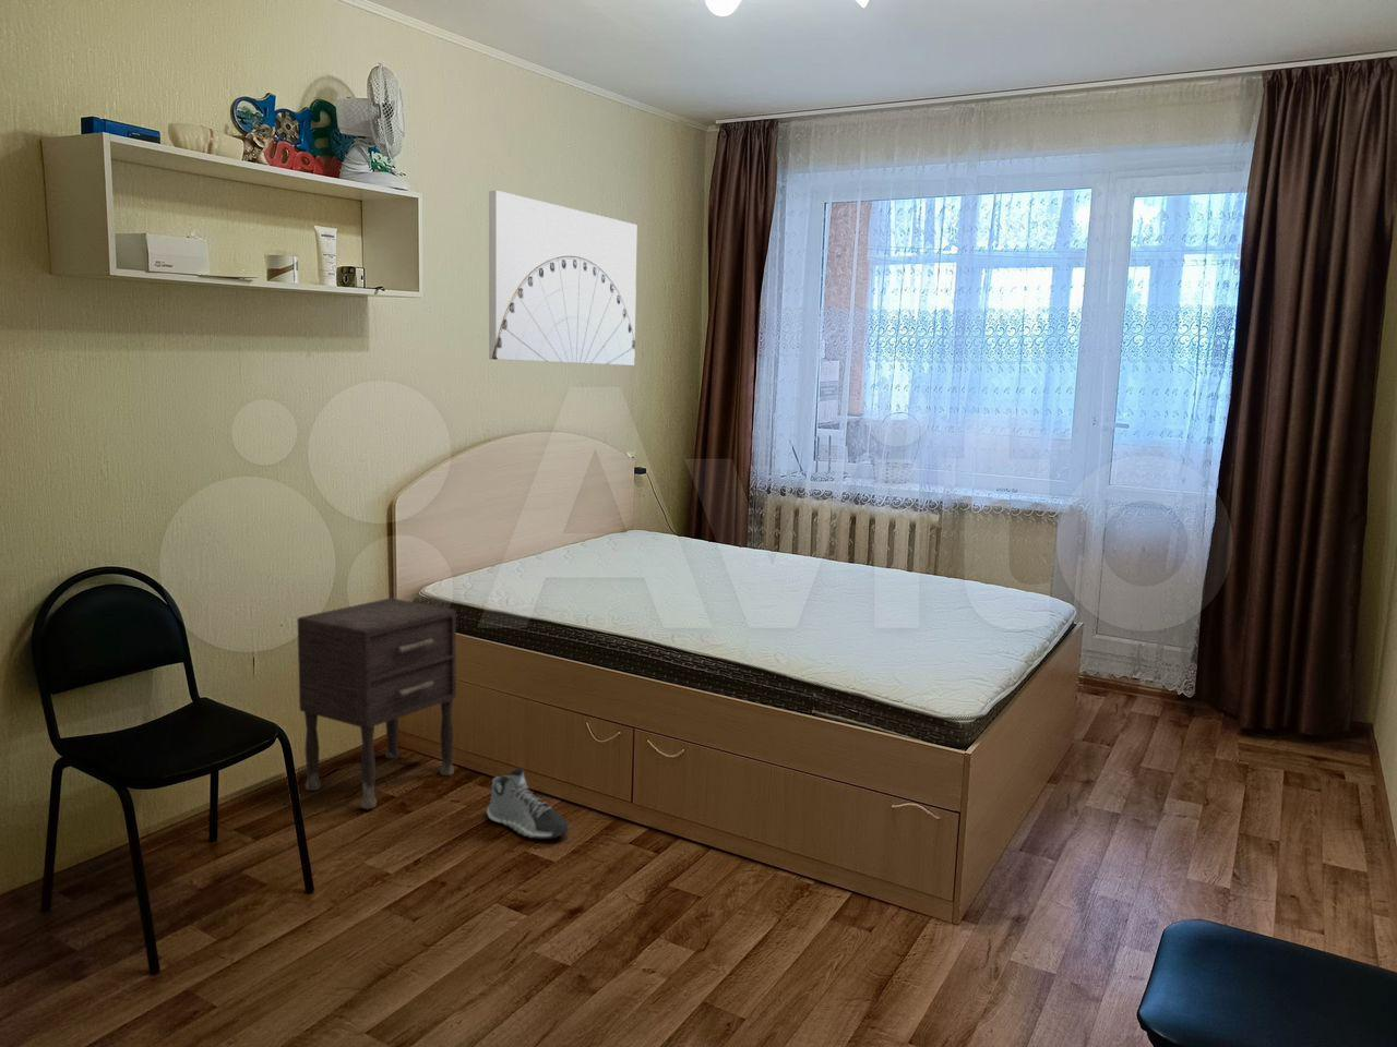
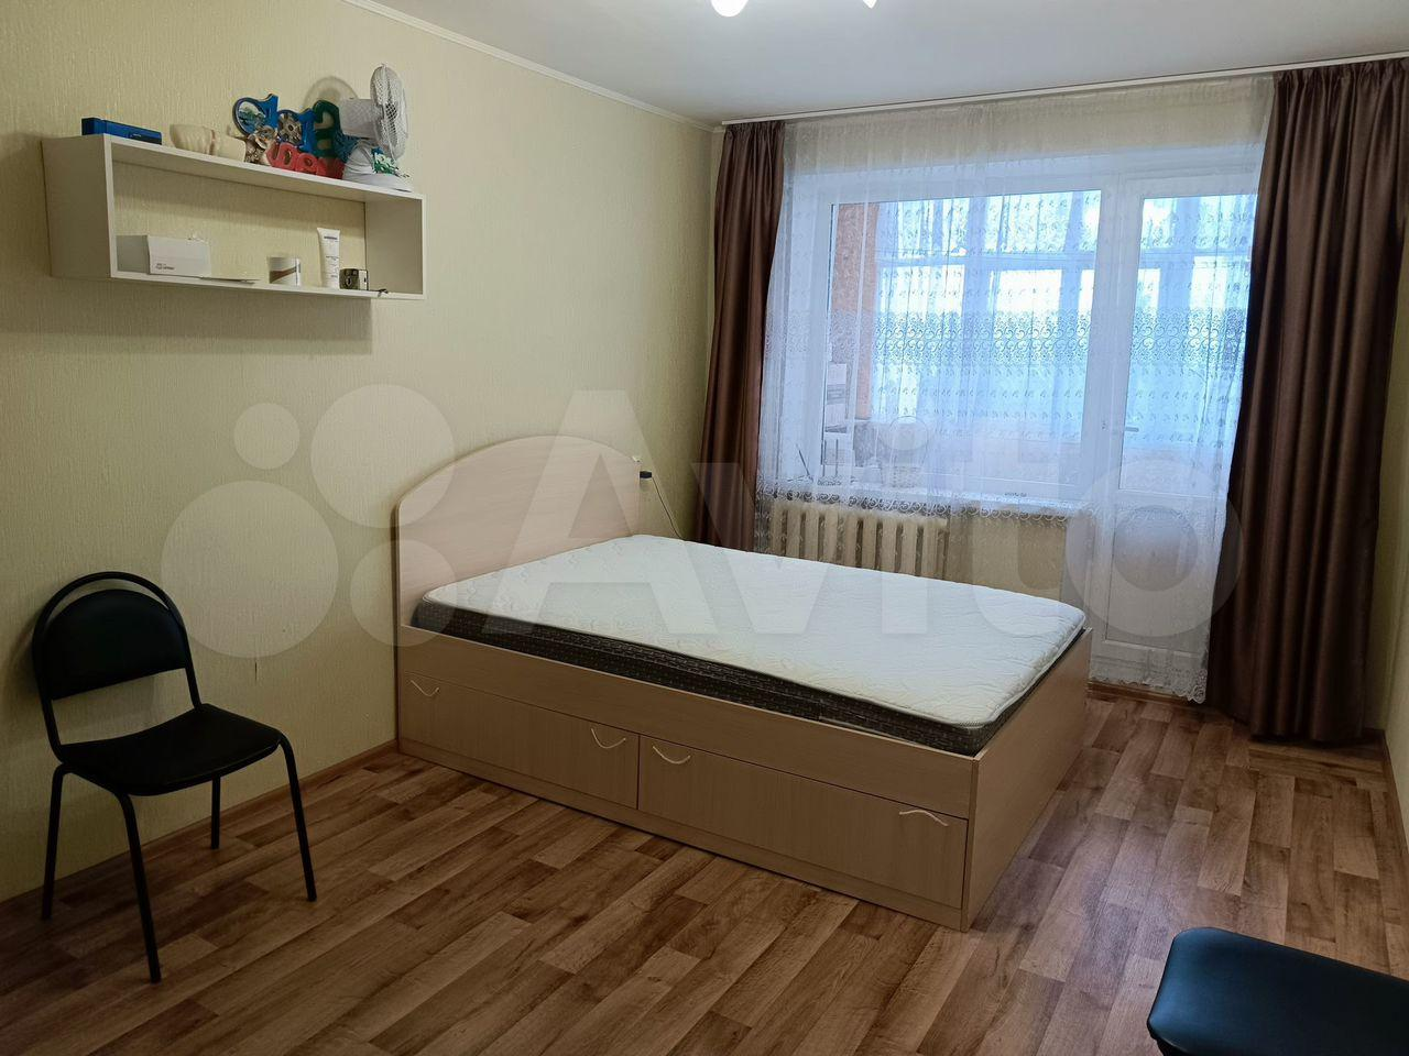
- wall art [488,190,637,366]
- nightstand [297,597,458,811]
- sneaker [486,767,570,840]
